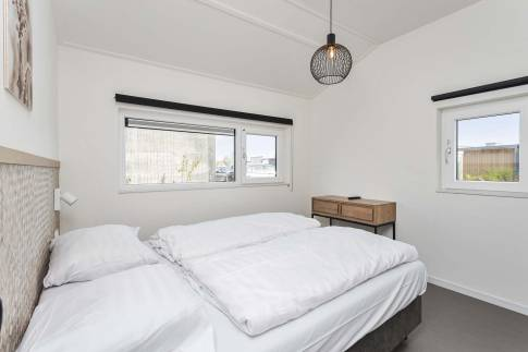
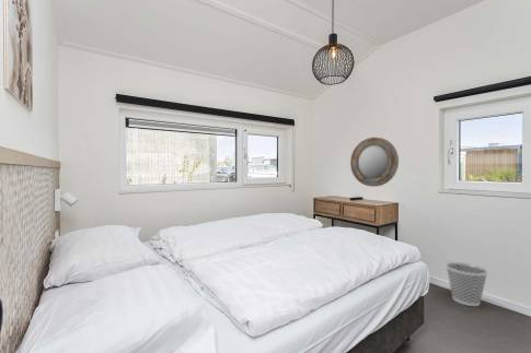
+ home mirror [349,137,400,188]
+ wastebasket [445,261,489,307]
